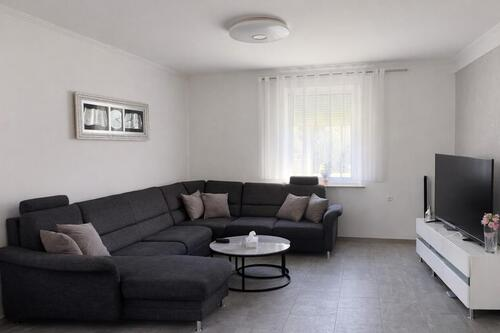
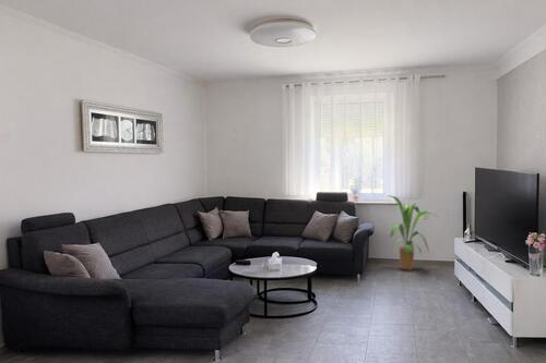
+ house plant [387,194,438,271]
